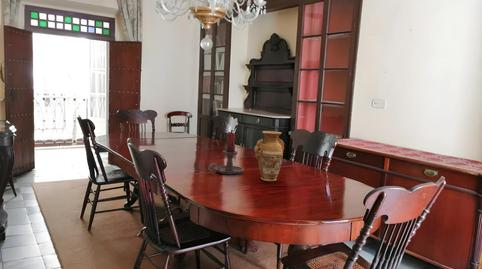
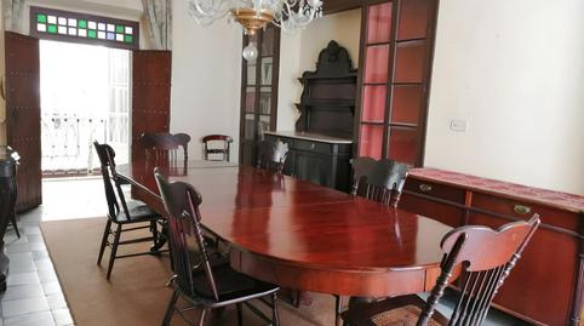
- vase [253,130,285,182]
- candle holder [207,131,245,175]
